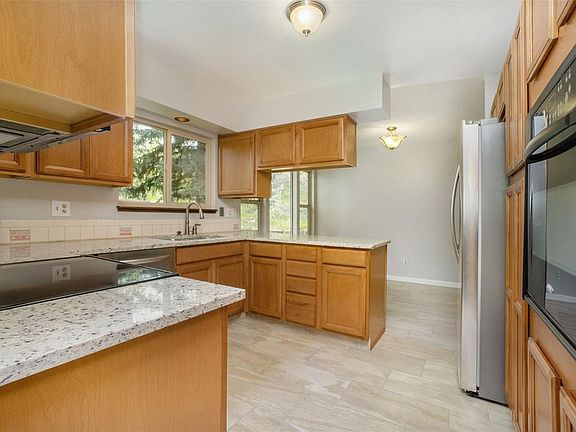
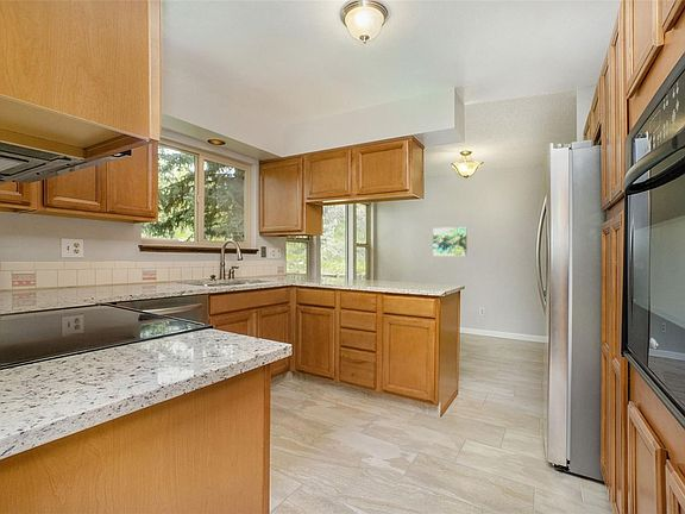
+ wall art [432,226,467,257]
